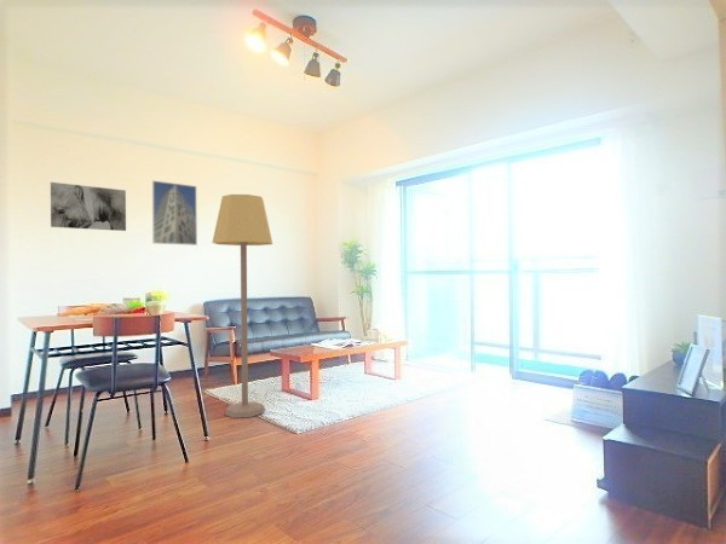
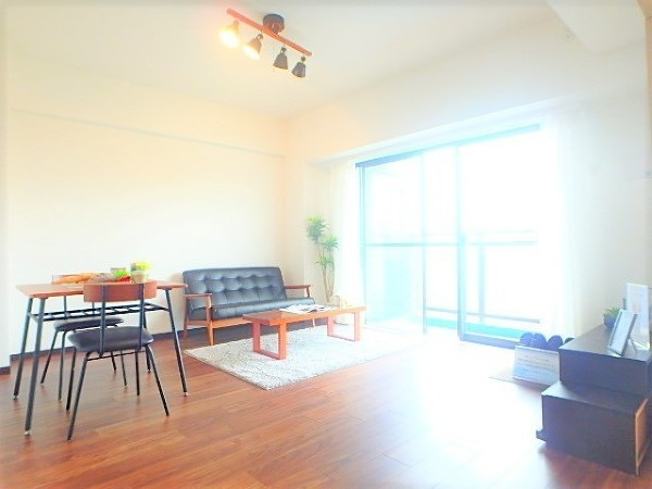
- lamp [211,193,273,419]
- wall art [50,181,127,232]
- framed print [151,180,198,247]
